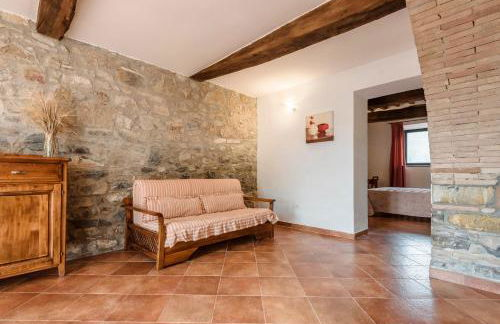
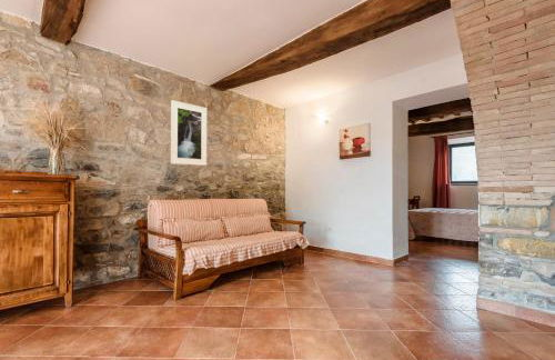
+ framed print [170,99,208,167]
